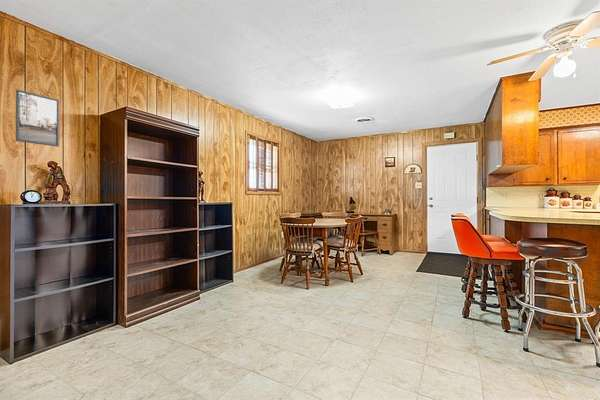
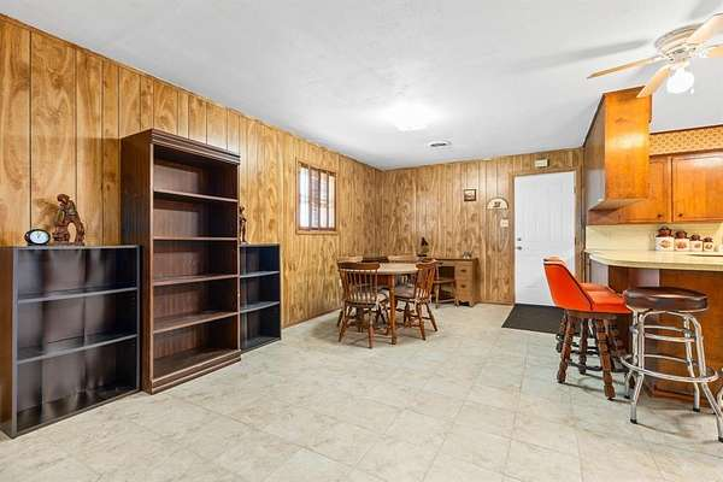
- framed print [15,88,60,148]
